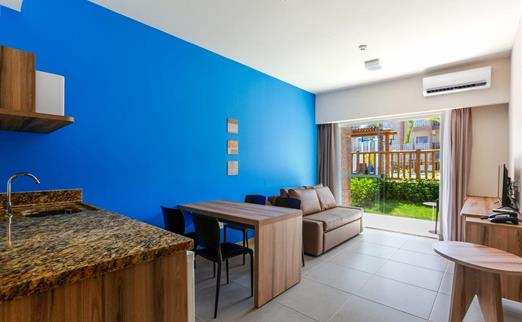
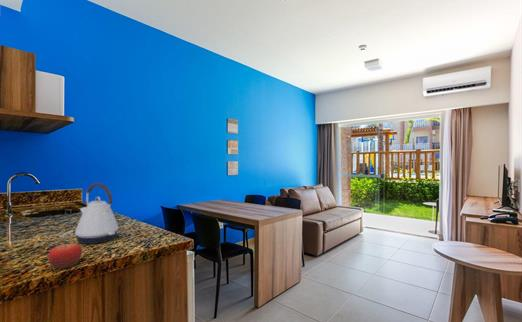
+ fruit [47,242,83,270]
+ kettle [74,182,119,245]
